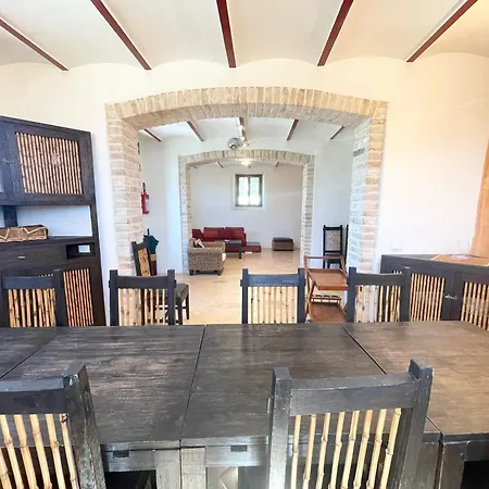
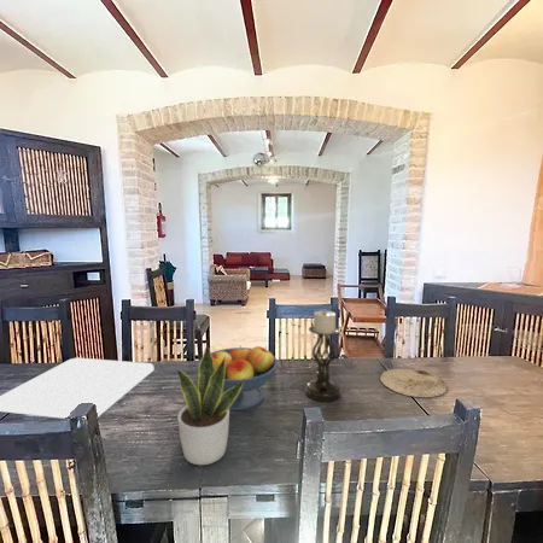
+ candle holder [303,309,343,403]
+ potted plant [162,341,245,466]
+ placemat [0,357,154,420]
+ plate [379,368,448,398]
+ fruit bowl [195,344,279,411]
